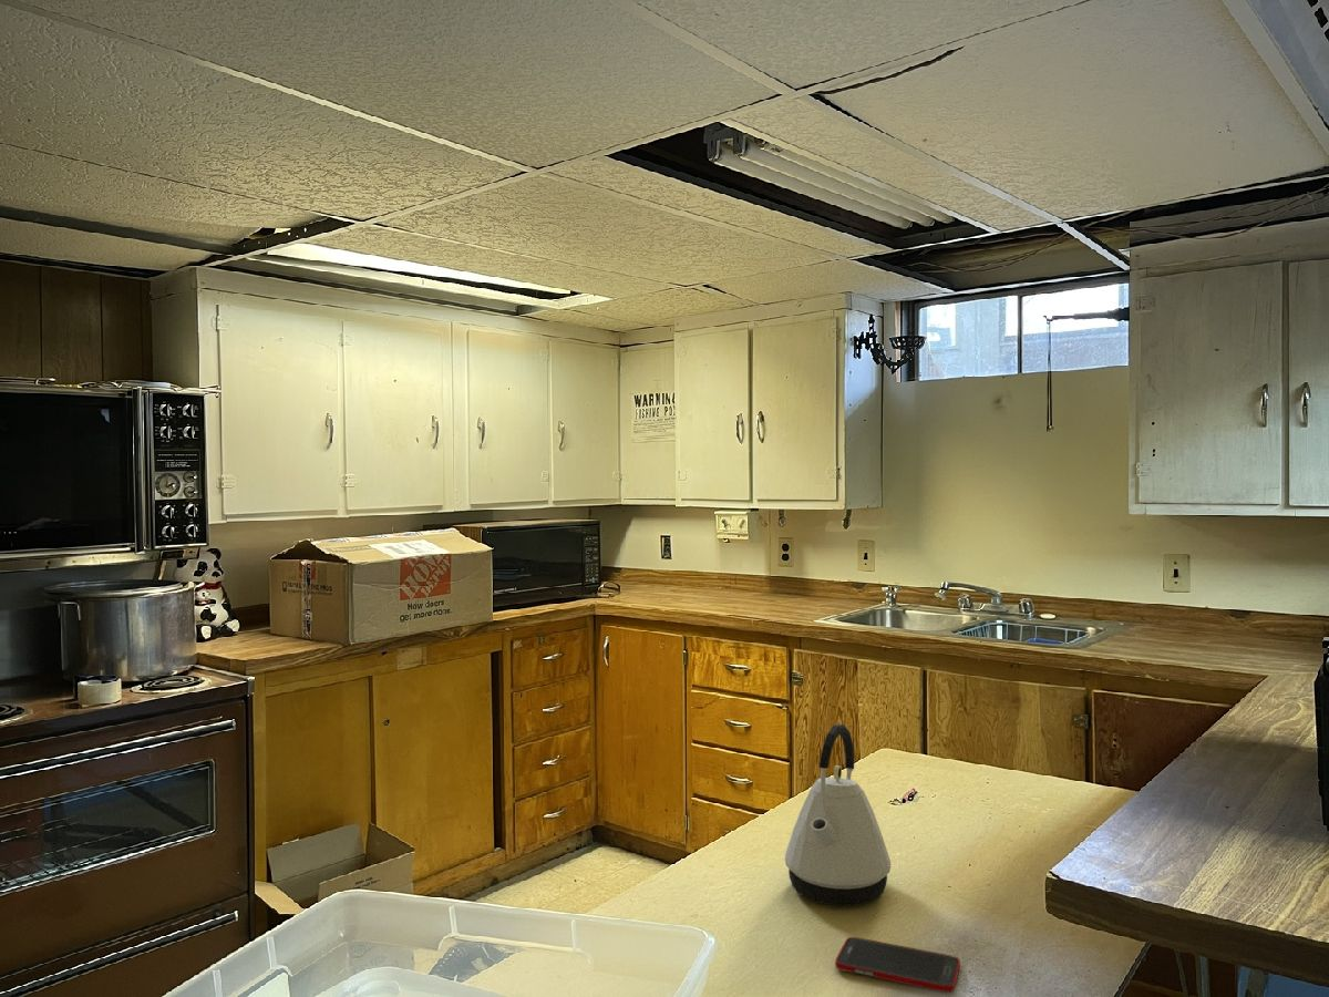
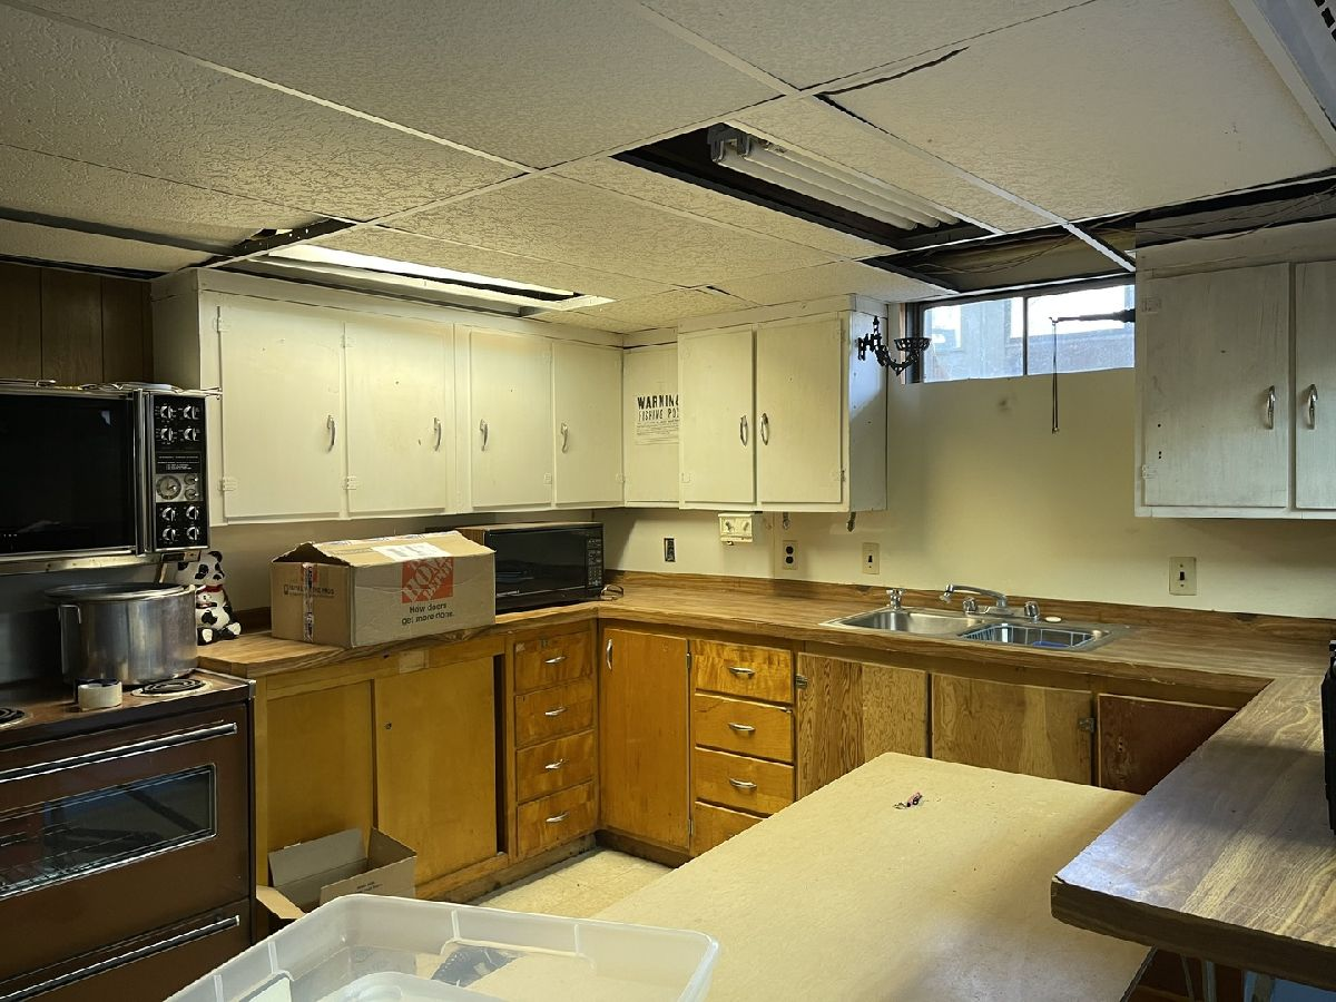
- cell phone [834,936,961,994]
- kettle [784,723,892,907]
